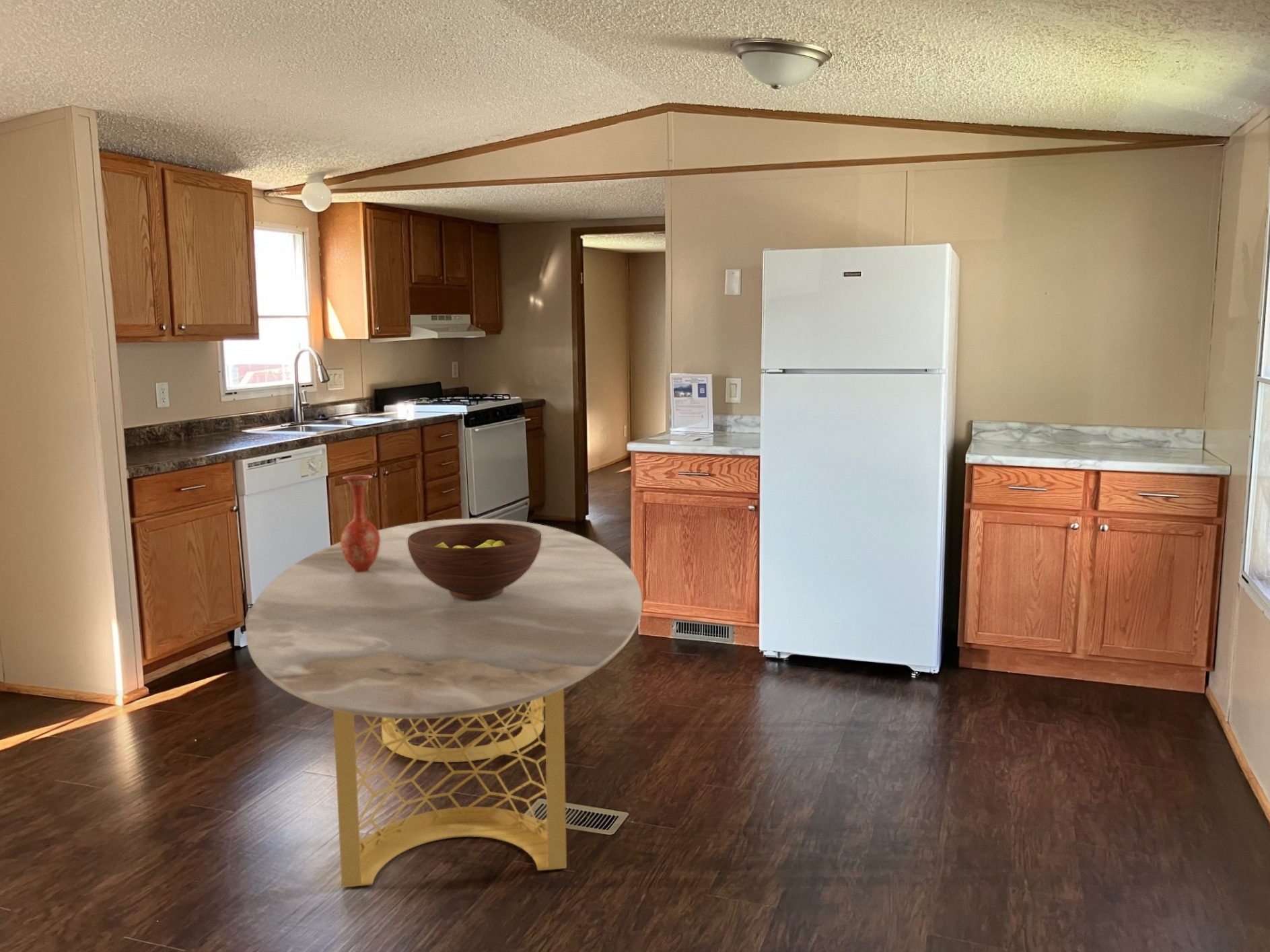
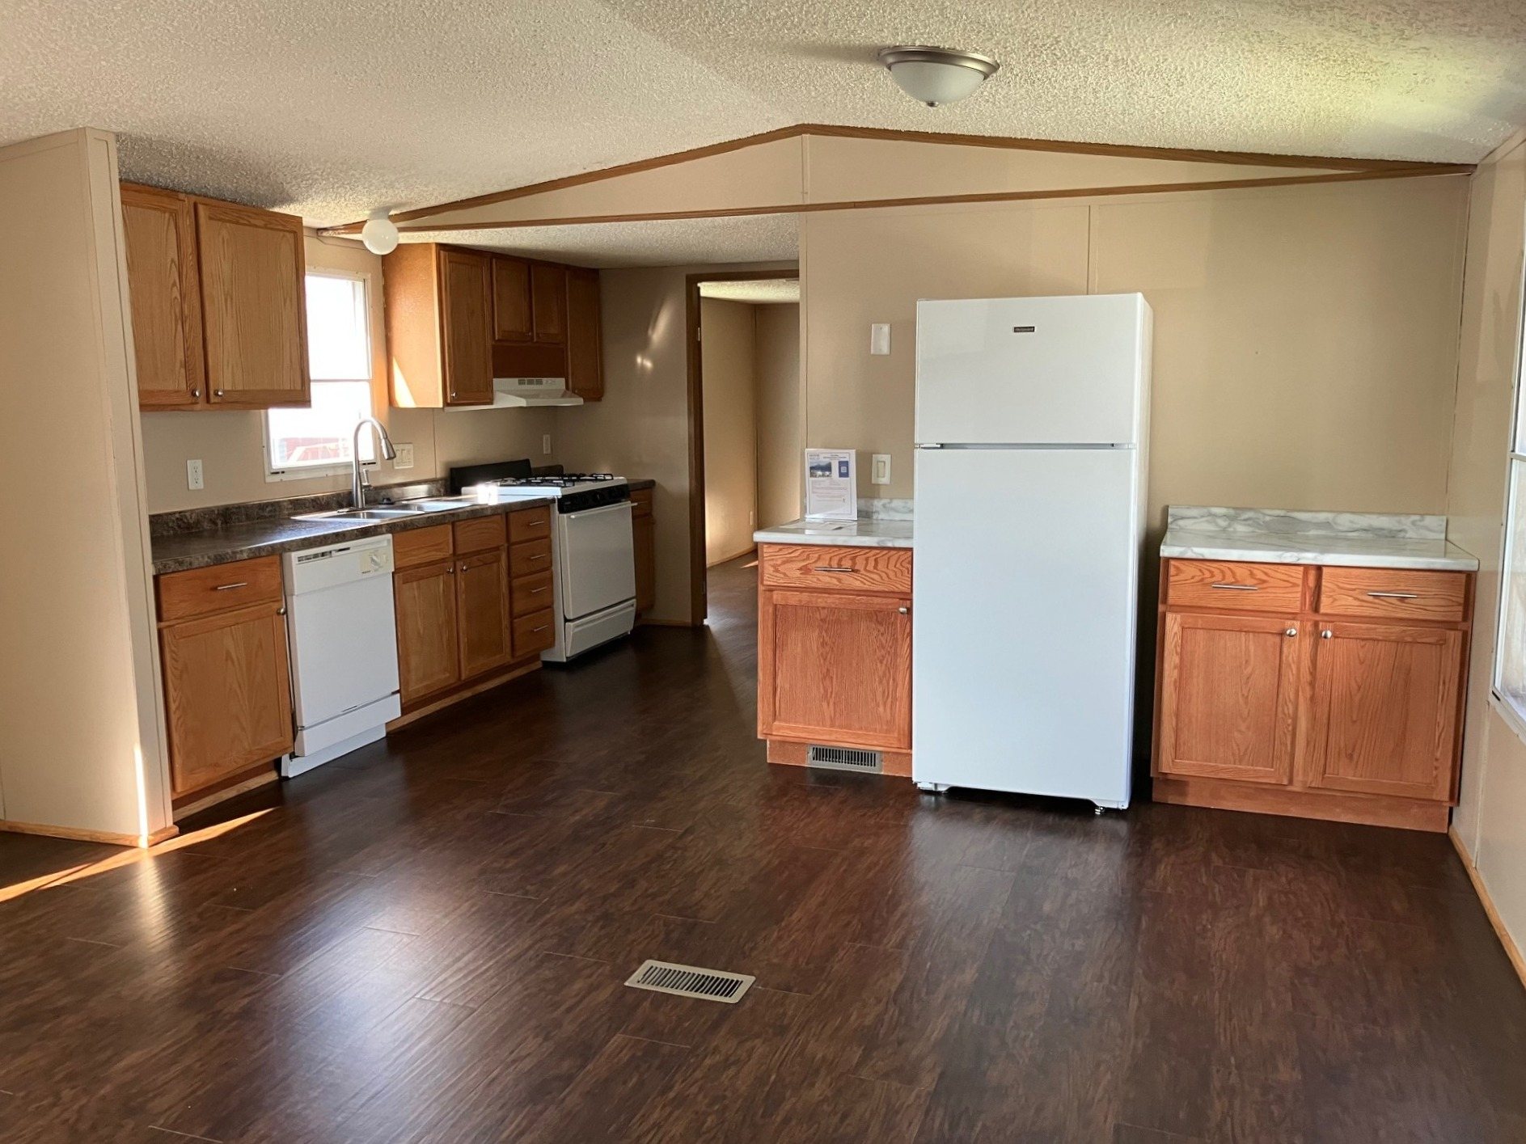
- vase [340,474,380,573]
- fruit bowl [407,523,542,599]
- dining table [245,518,643,888]
